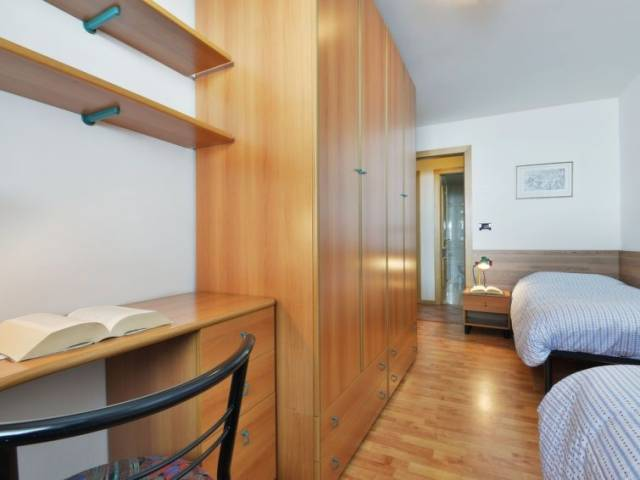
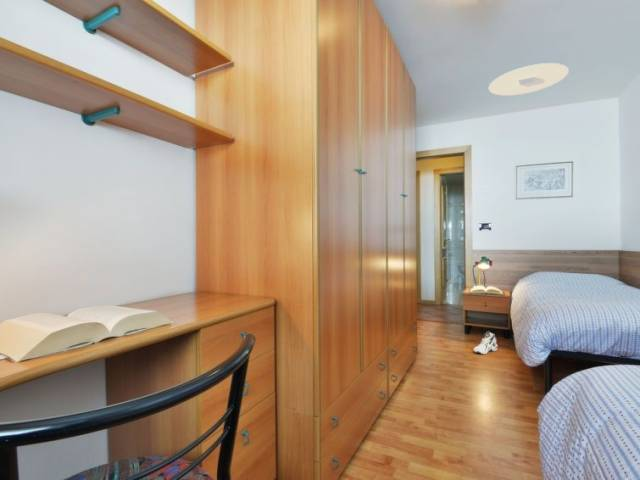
+ ceiling light [488,62,570,97]
+ sneaker [473,330,498,355]
